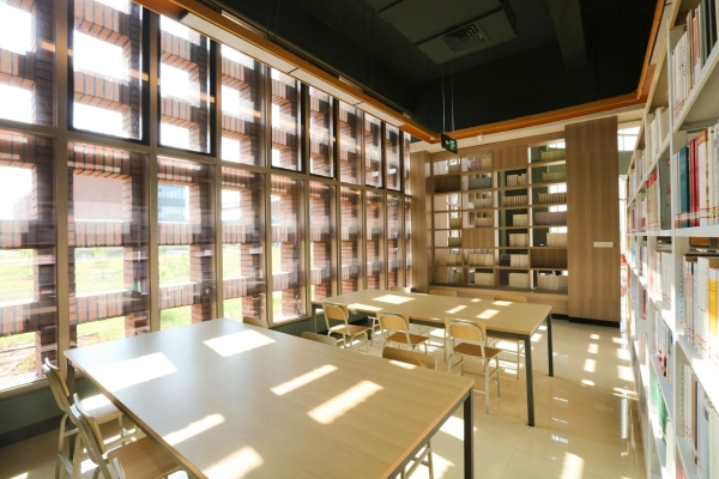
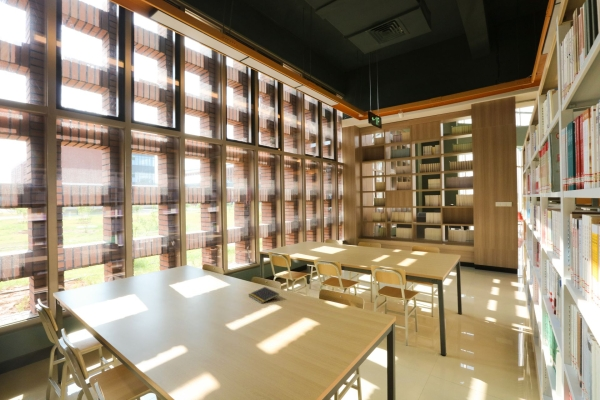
+ notepad [247,286,280,304]
